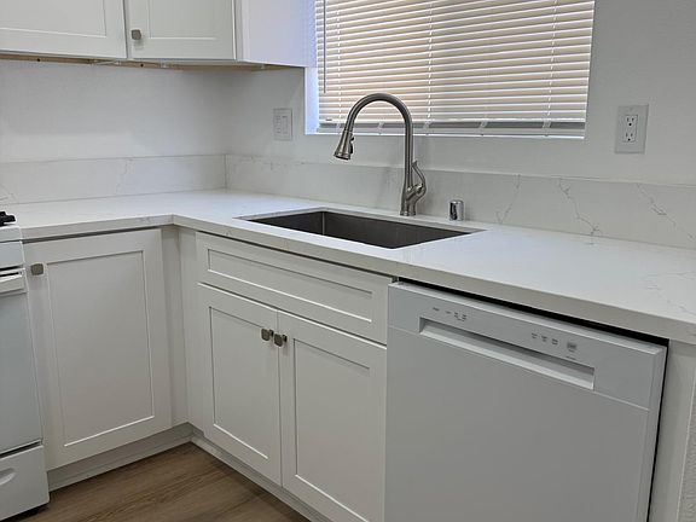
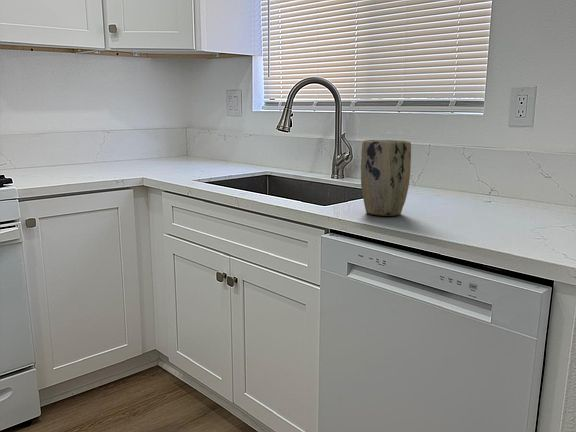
+ plant pot [360,139,412,217]
